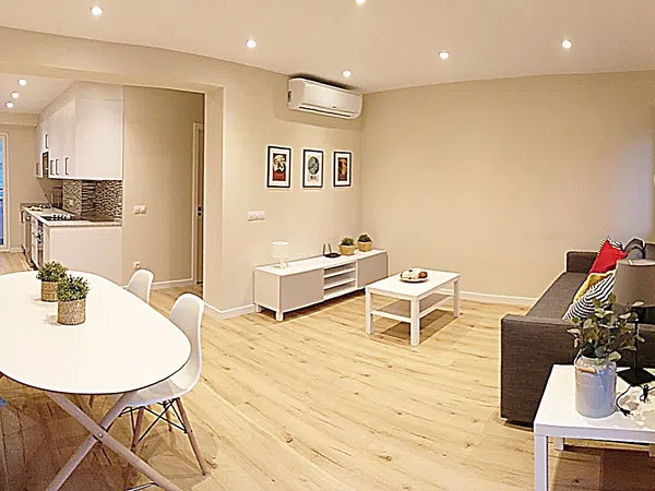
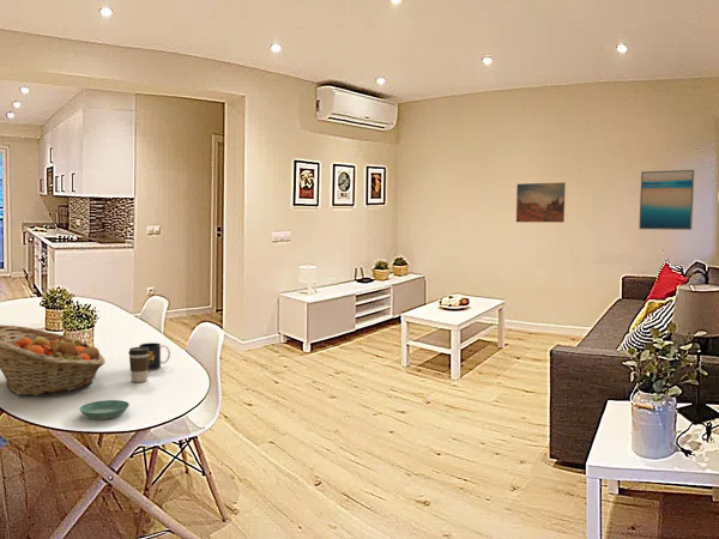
+ coffee cup [127,346,150,383]
+ wall art [638,169,695,231]
+ mug [138,341,171,371]
+ fruit basket [0,323,105,396]
+ wall art [515,182,567,224]
+ saucer [78,399,131,420]
